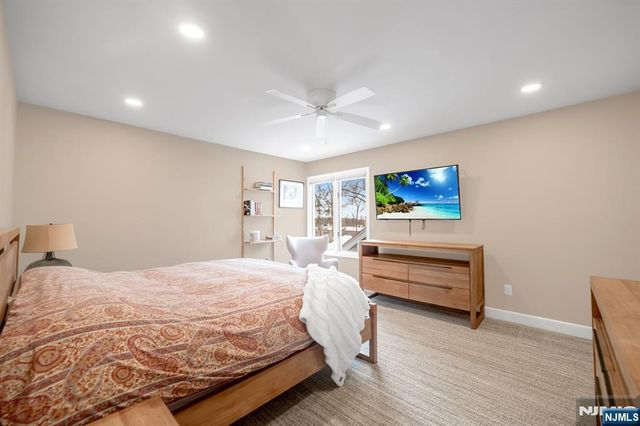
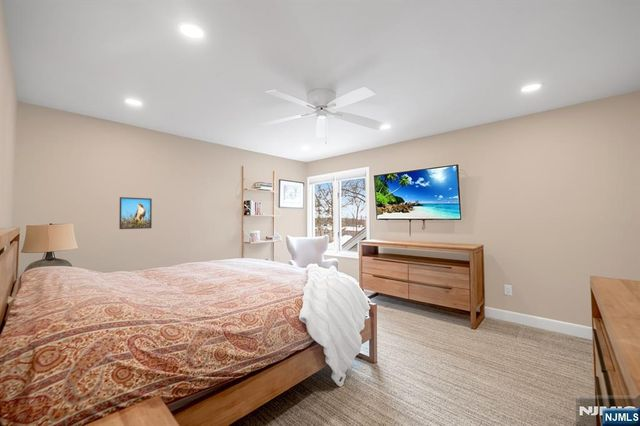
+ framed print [118,196,153,230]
